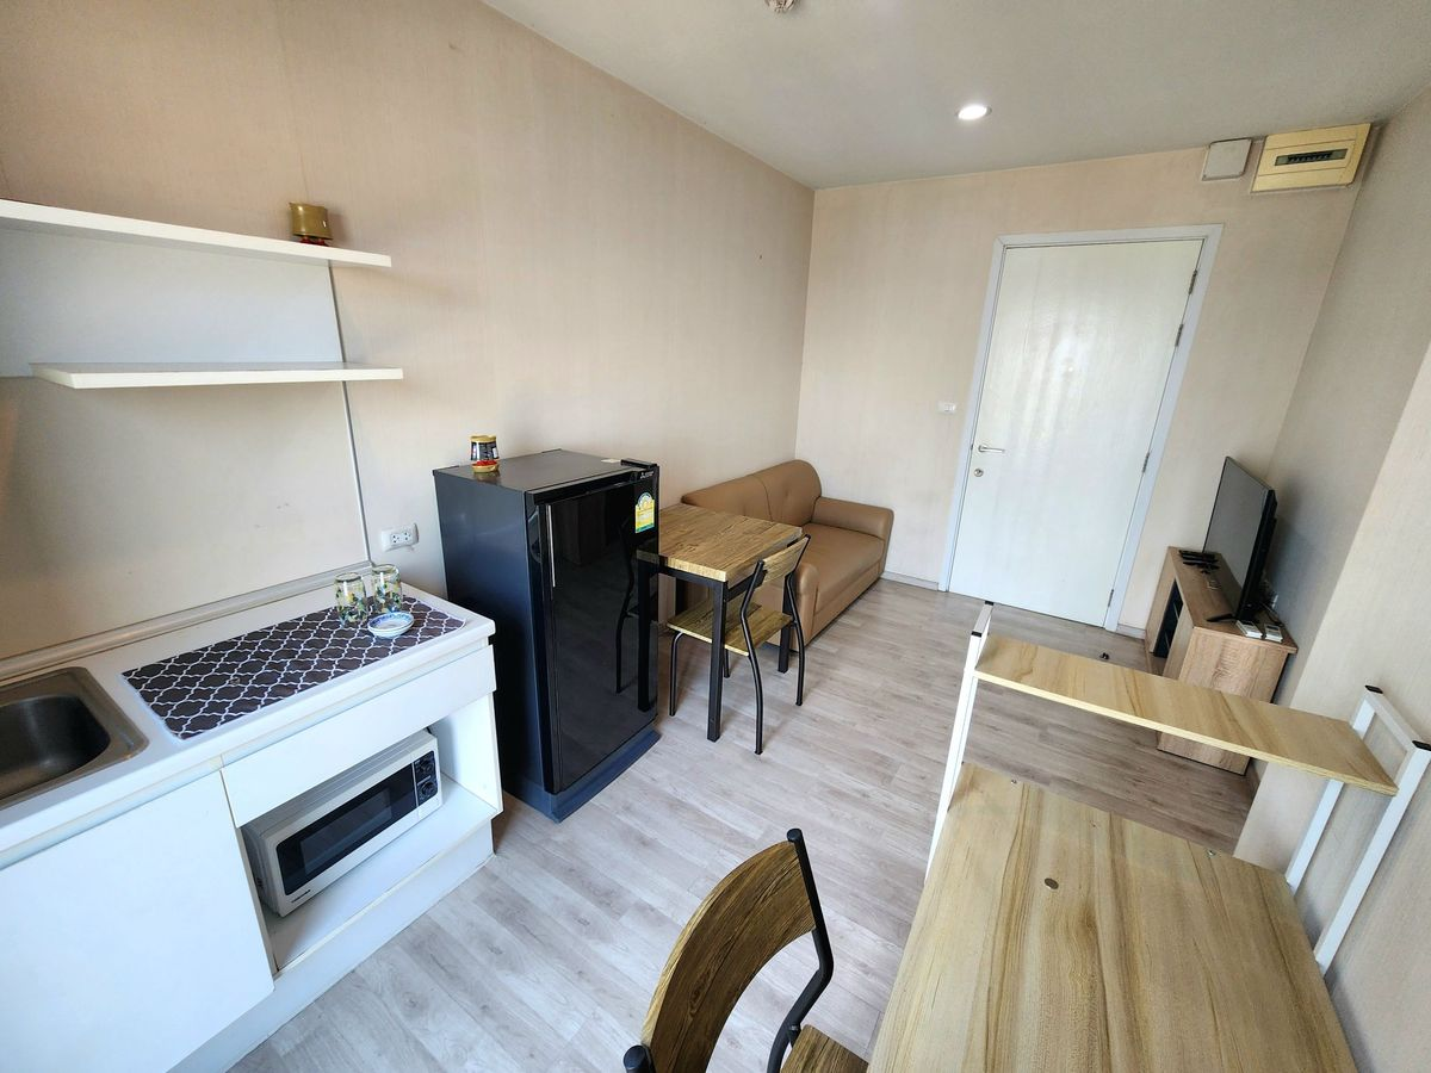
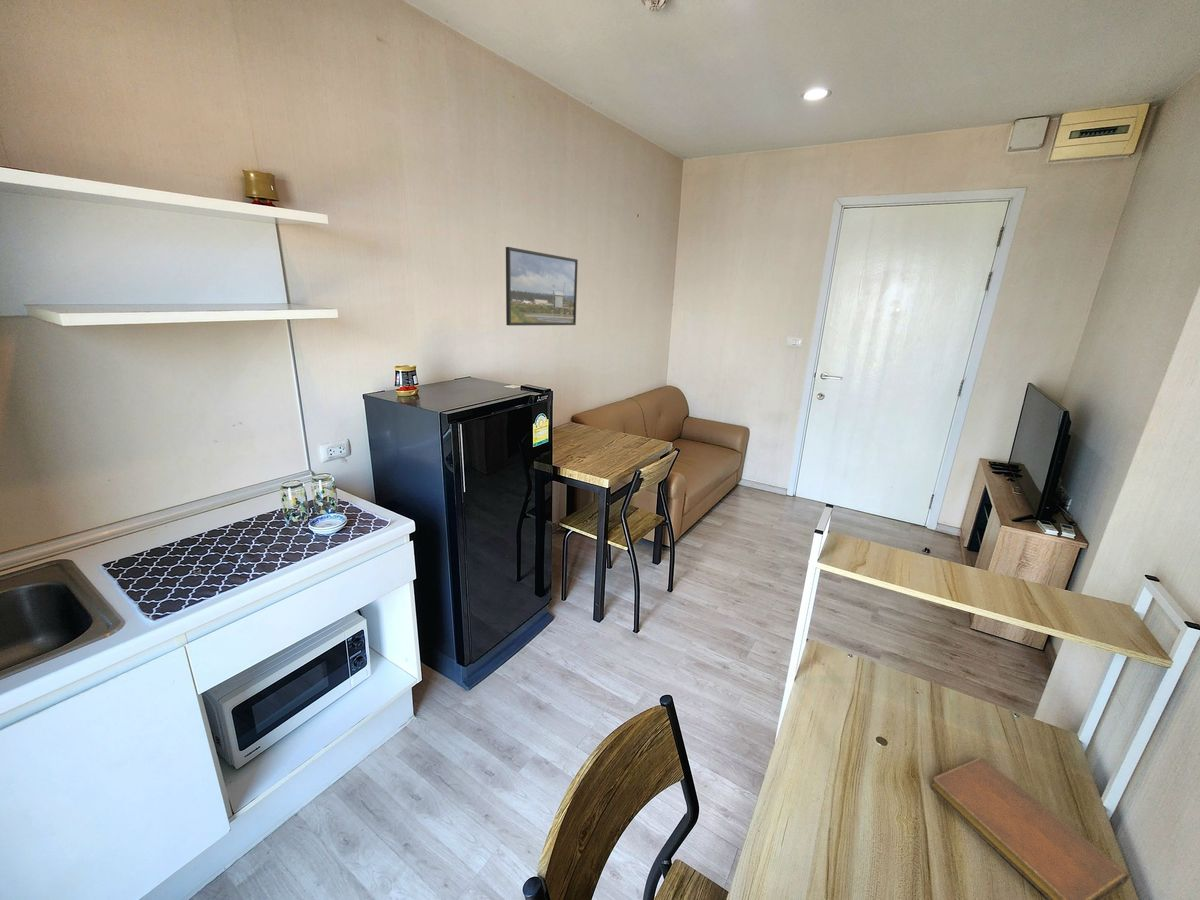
+ notebook [930,756,1131,900]
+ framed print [505,246,579,326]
